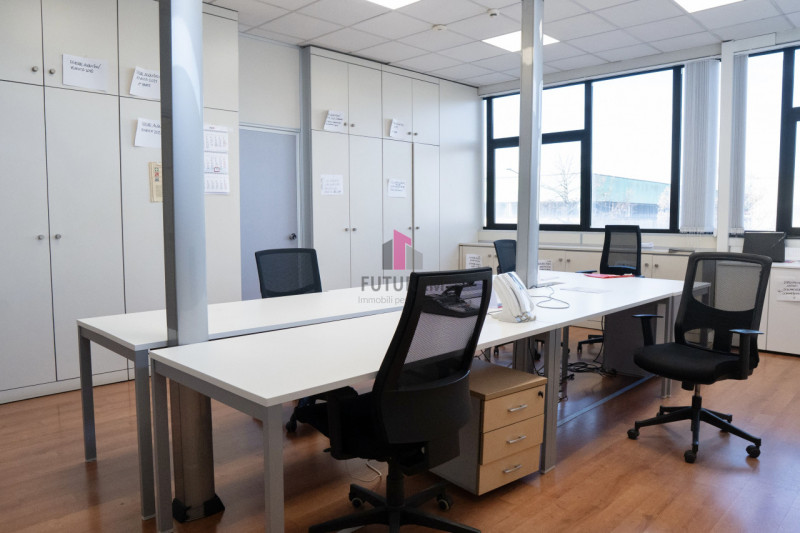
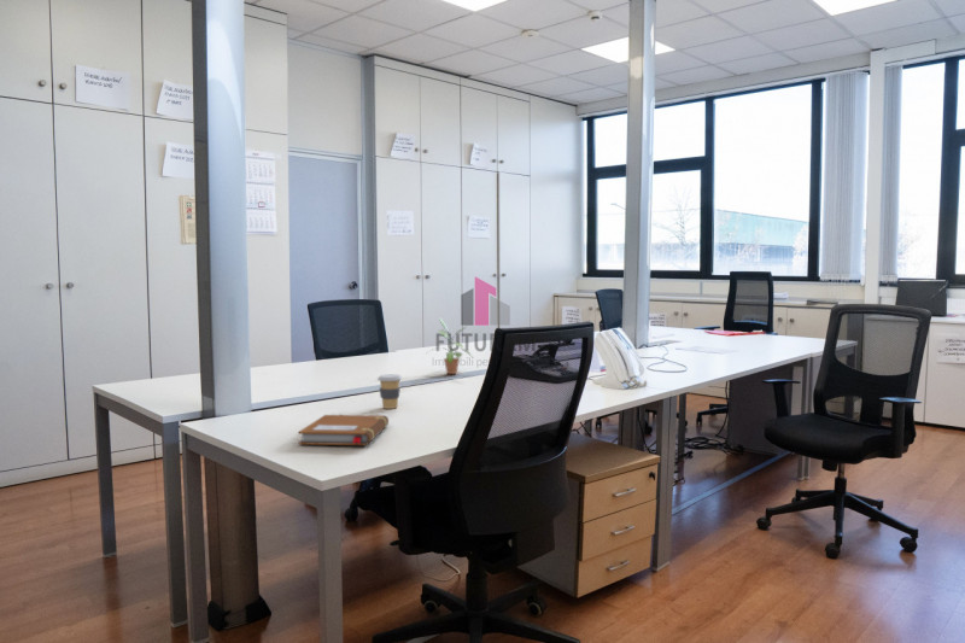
+ coffee cup [376,373,403,410]
+ notebook [297,414,390,446]
+ potted plant [427,316,473,375]
